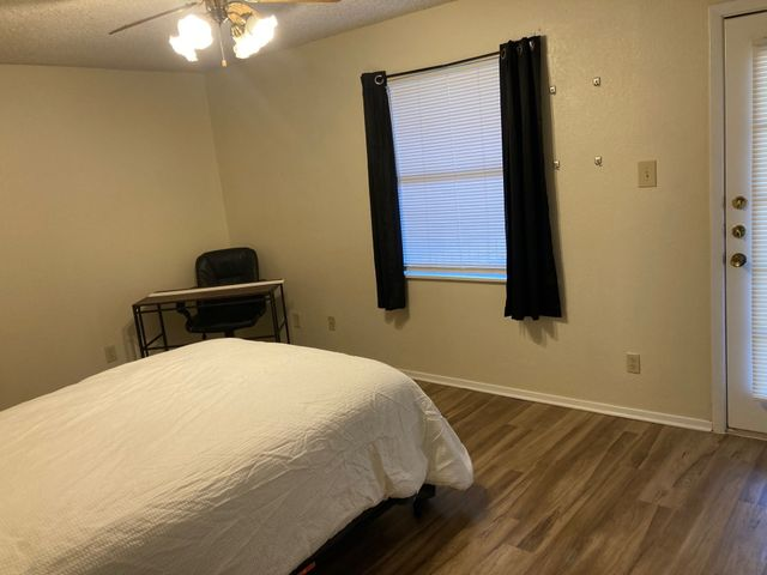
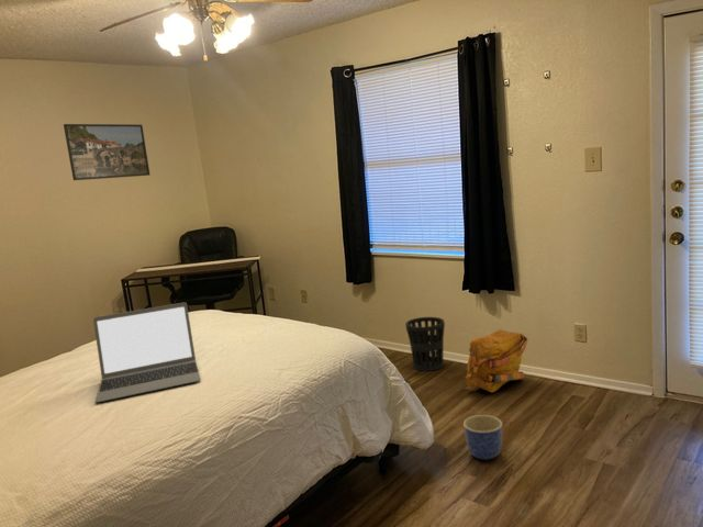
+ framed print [63,123,150,181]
+ wastebasket [404,316,446,372]
+ laptop [92,302,202,403]
+ backpack [465,328,529,393]
+ planter [462,414,503,461]
